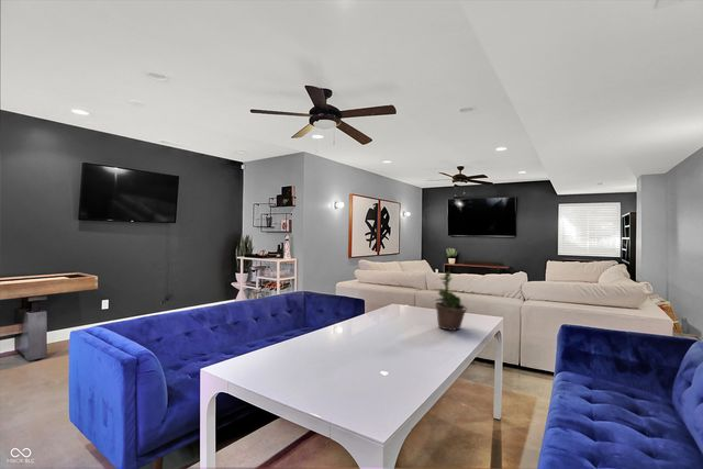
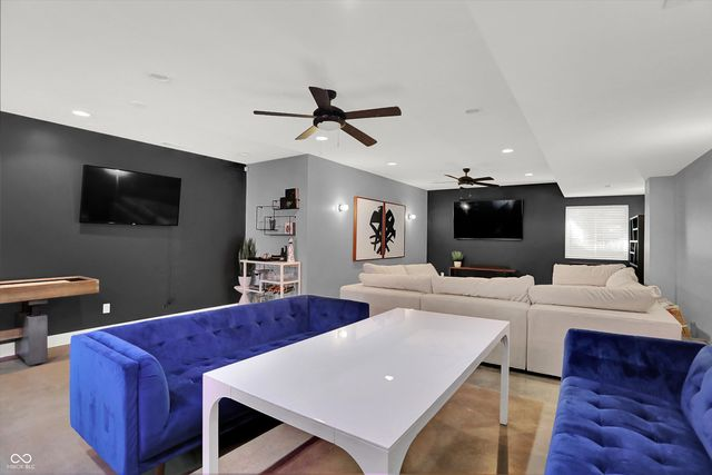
- potted plant [434,271,468,332]
